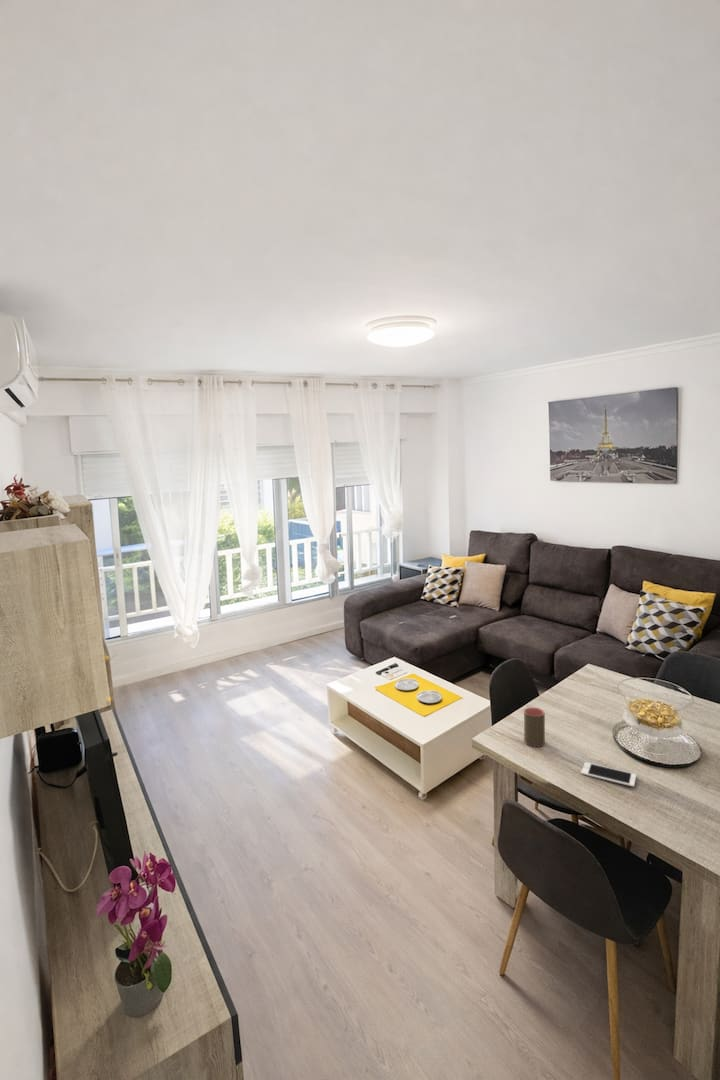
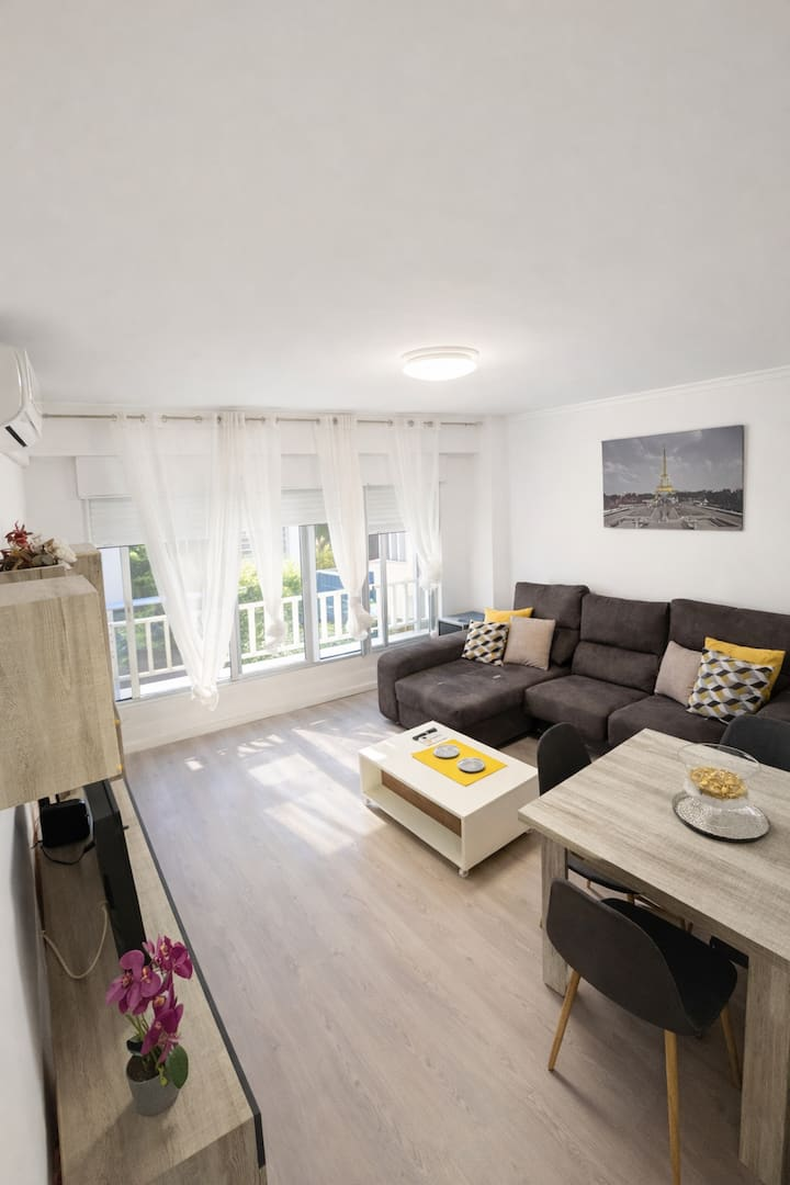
- cell phone [580,761,637,788]
- cup [523,706,546,748]
